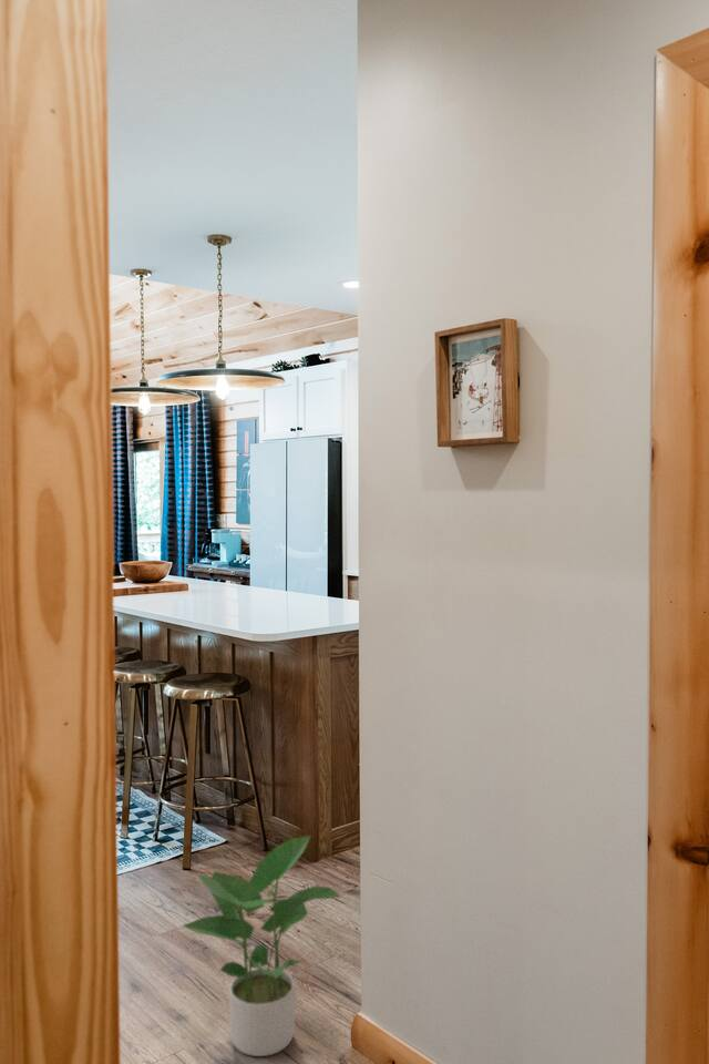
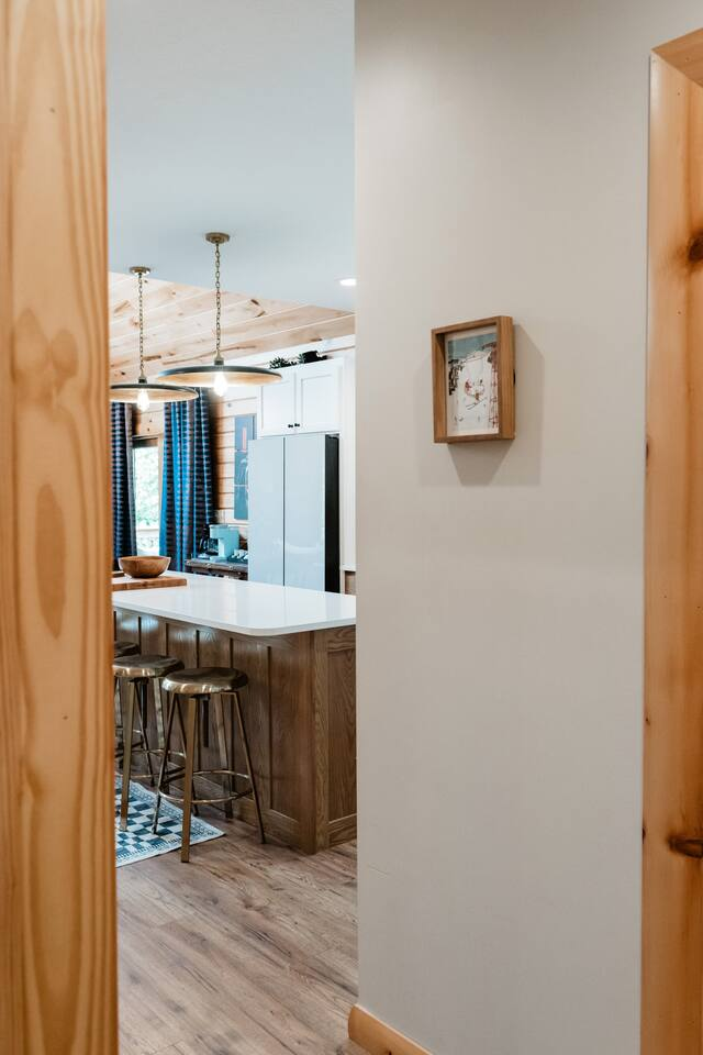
- potted plant [181,835,343,1057]
